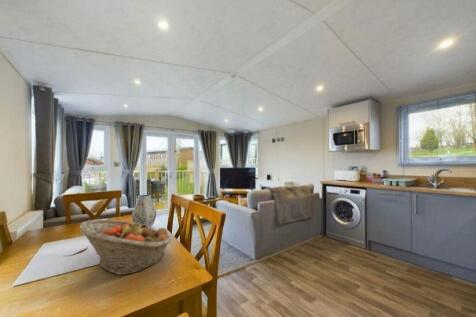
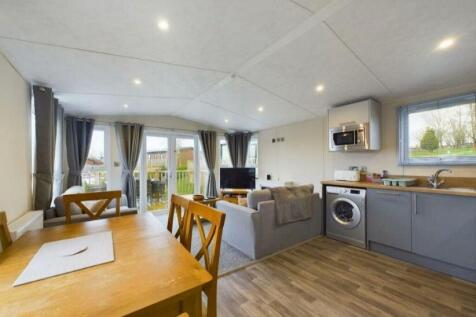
- vase [131,194,157,228]
- fruit basket [78,218,173,276]
